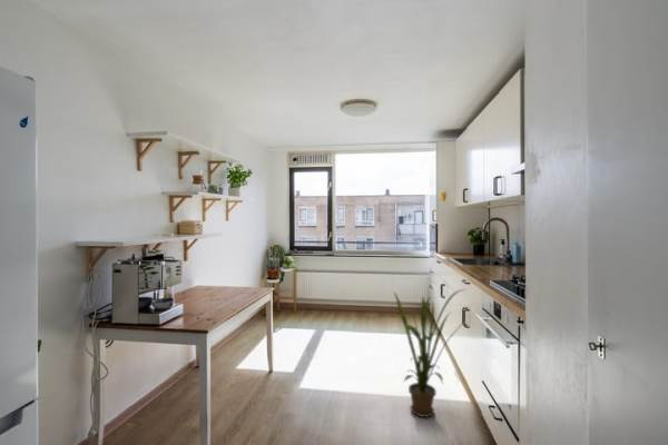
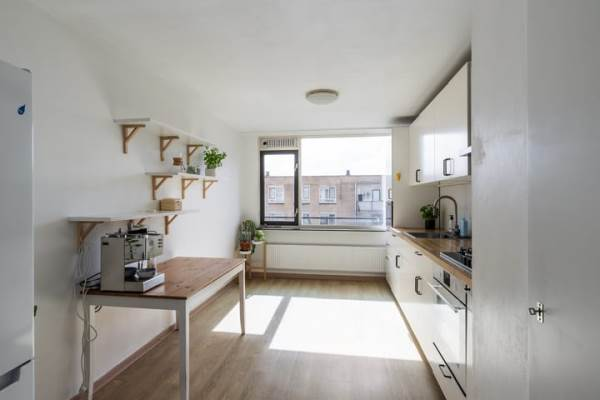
- house plant [393,288,468,418]
